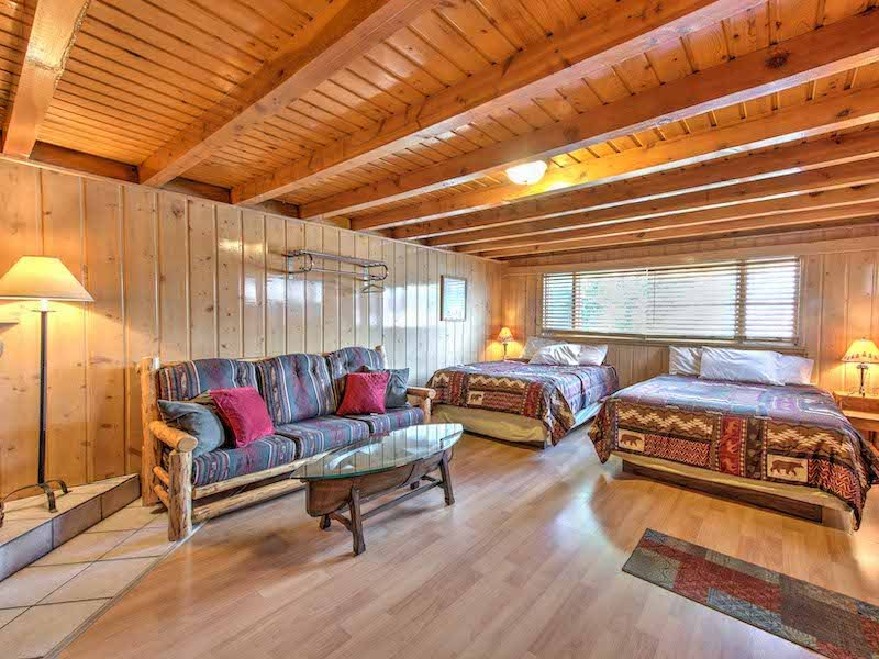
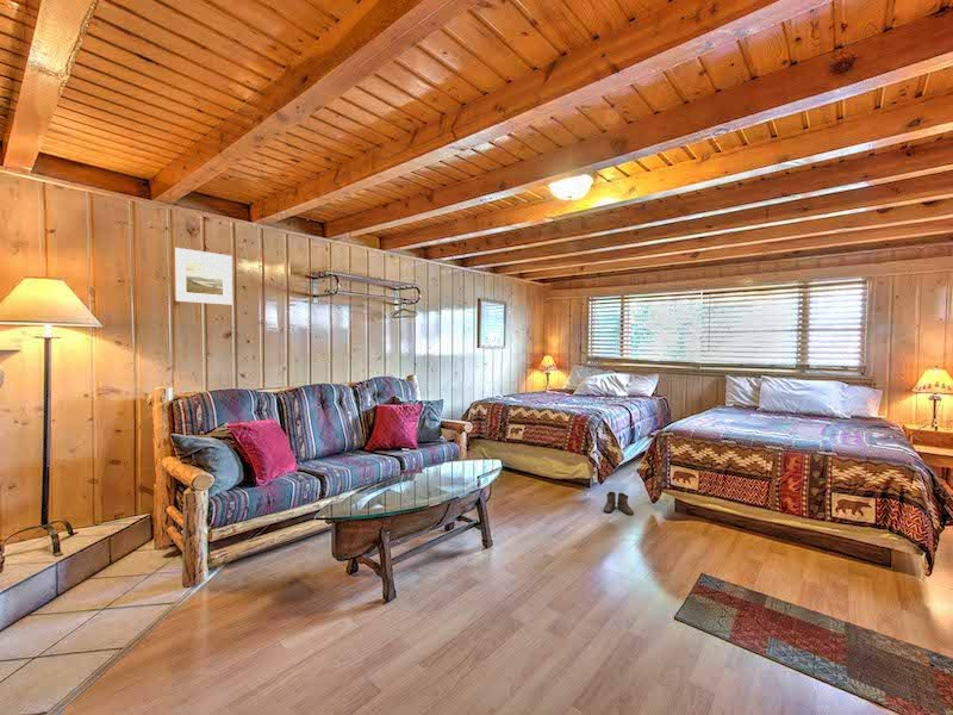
+ boots [602,491,635,516]
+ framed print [173,247,233,306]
